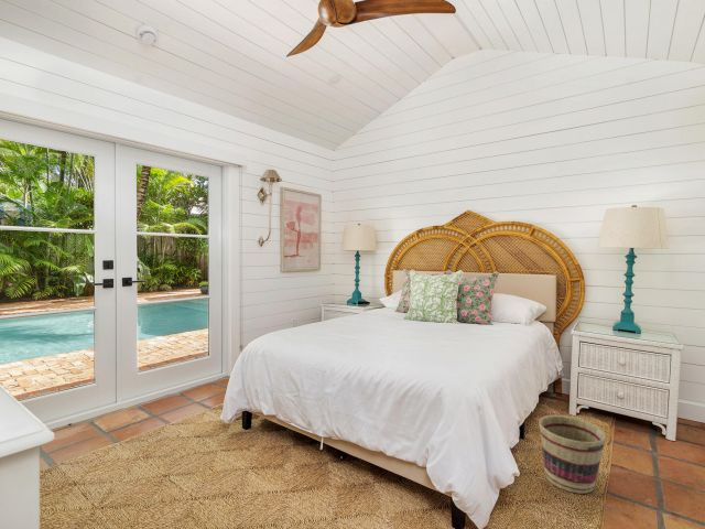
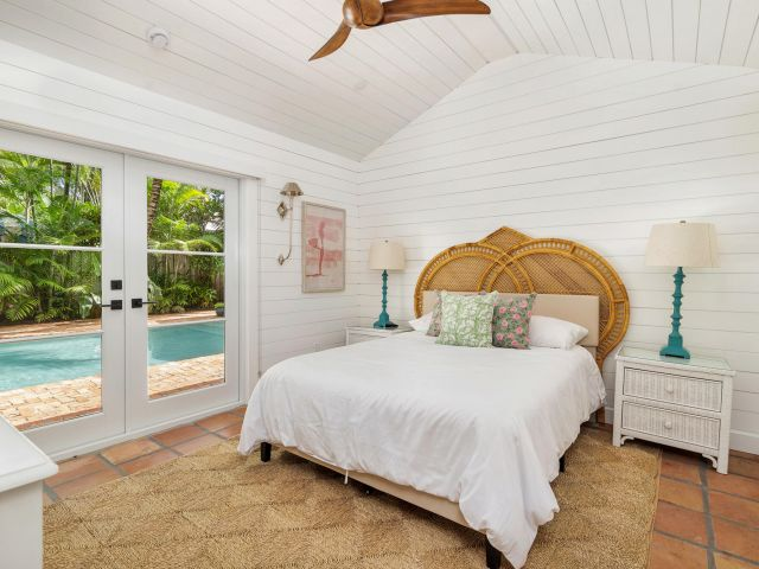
- basket [538,414,607,495]
